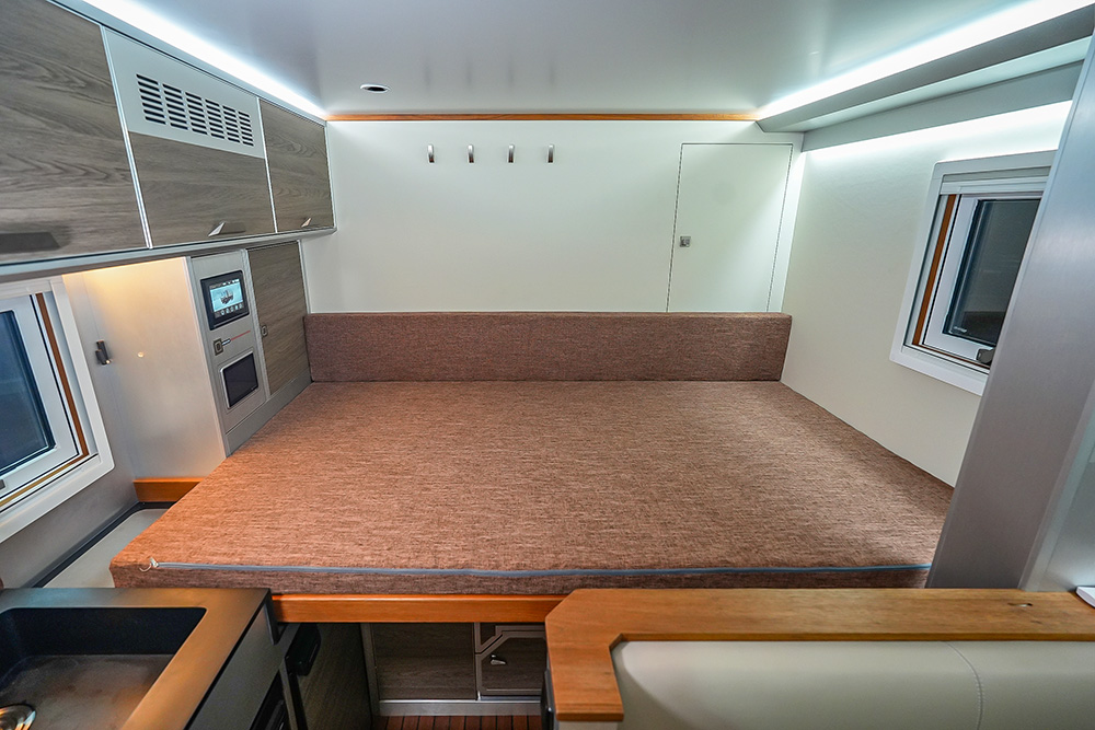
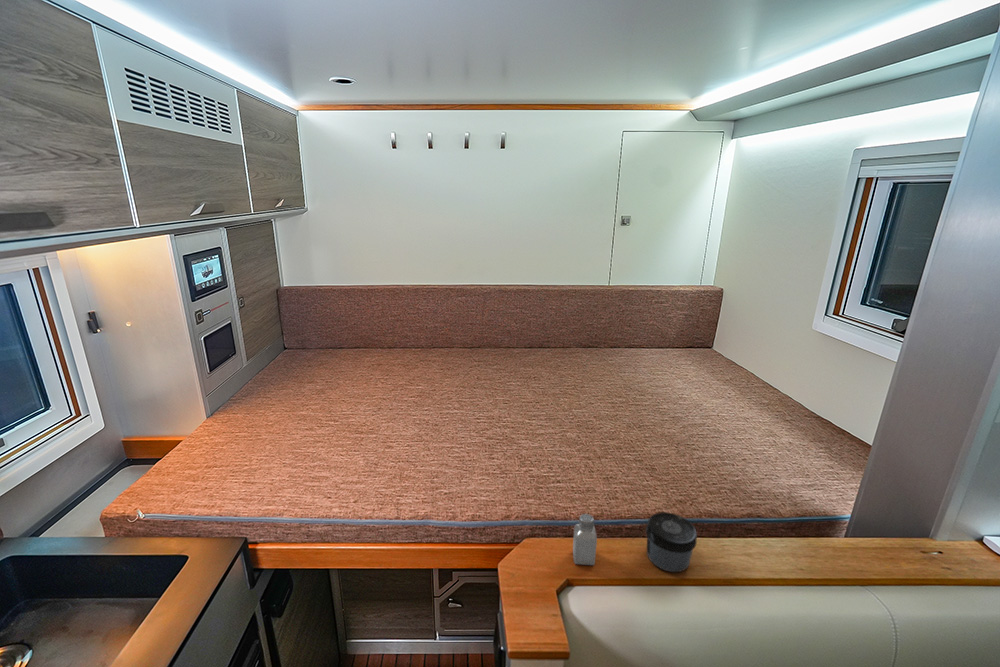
+ saltshaker [572,513,598,566]
+ jar [645,511,698,573]
